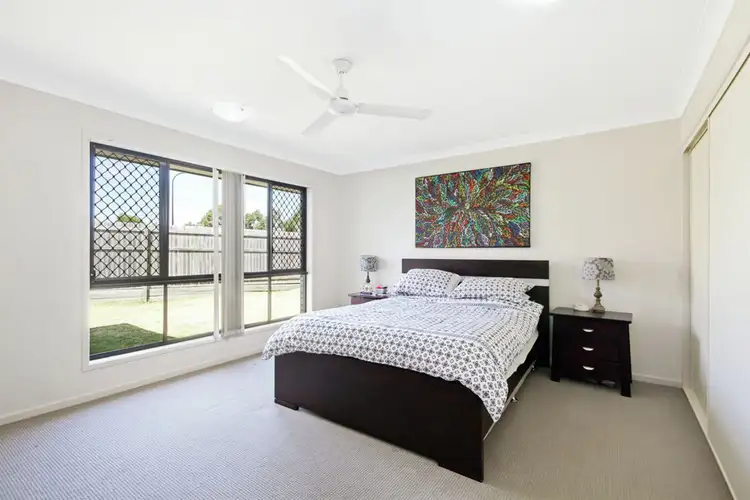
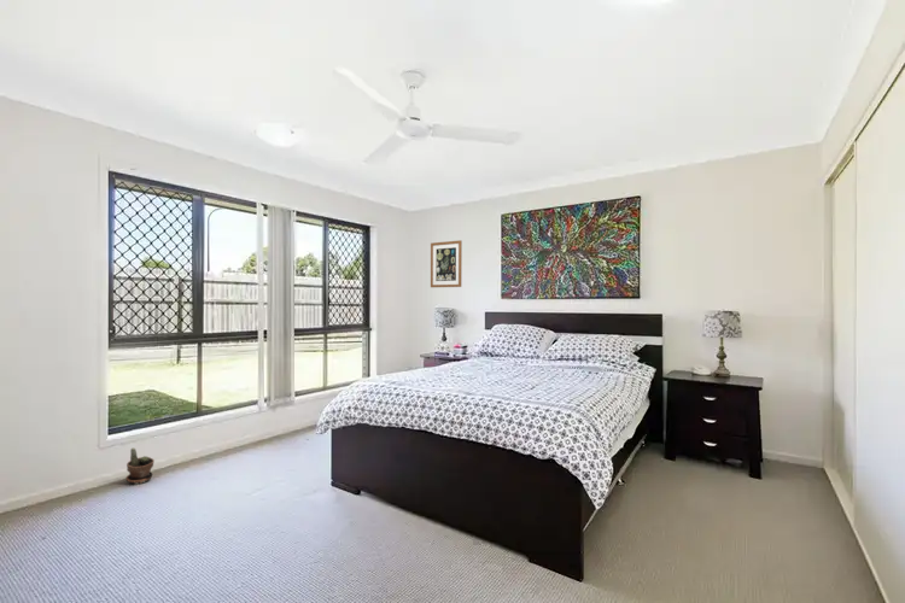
+ potted plant [124,447,156,485]
+ wall art [430,239,463,288]
